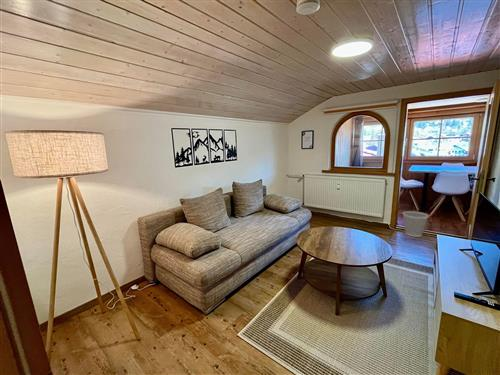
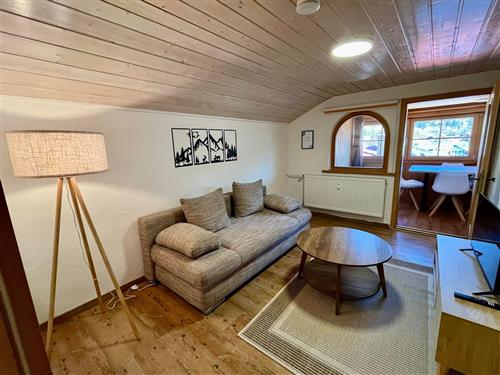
- wastebasket [402,210,430,238]
